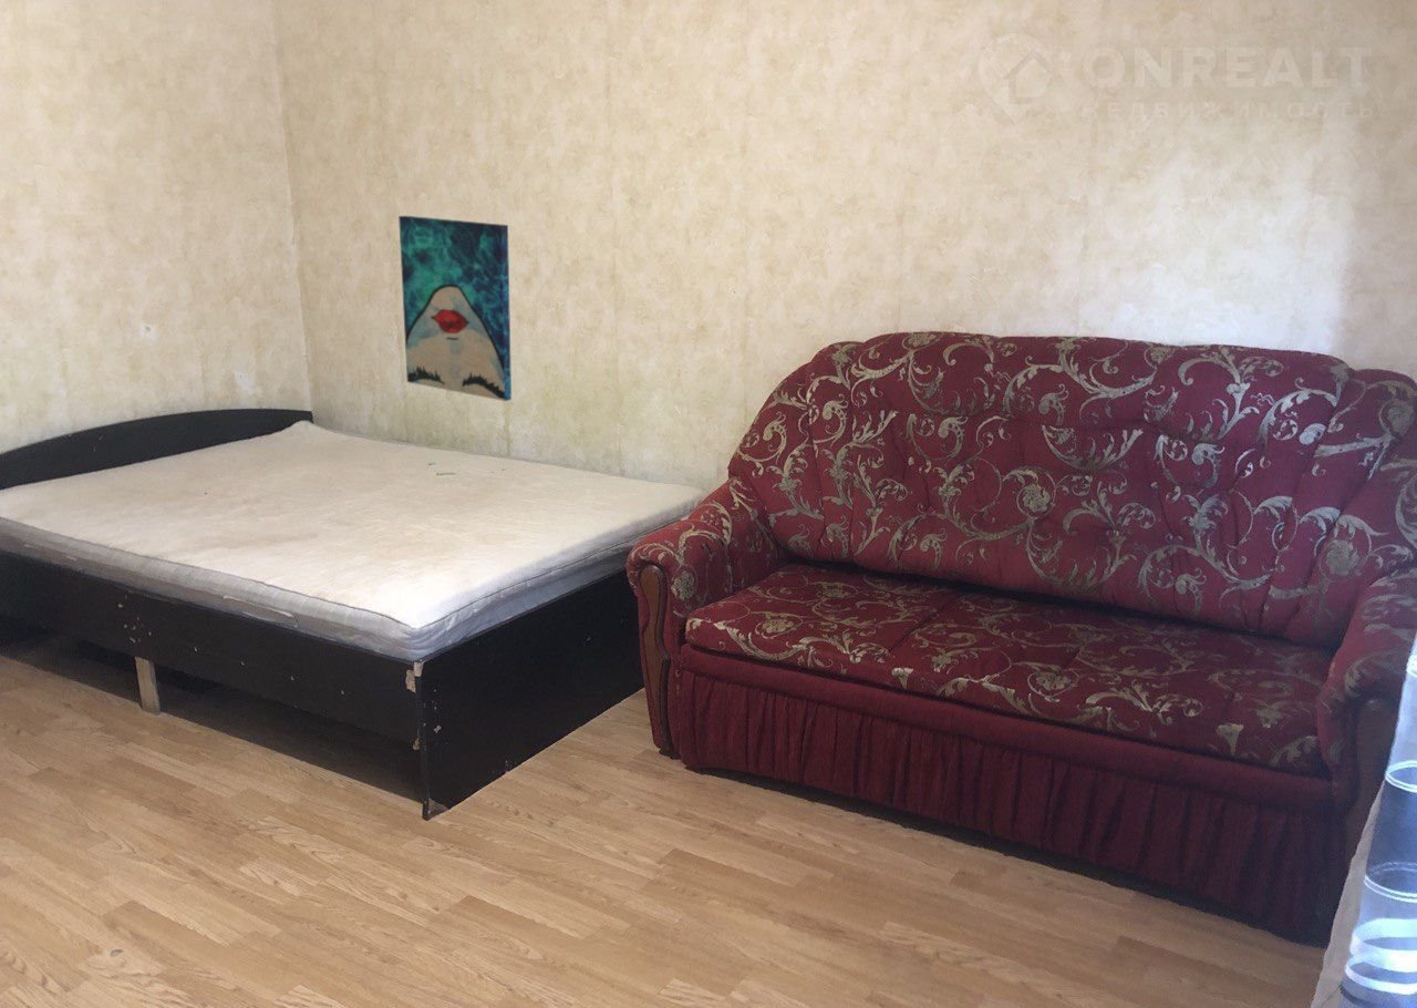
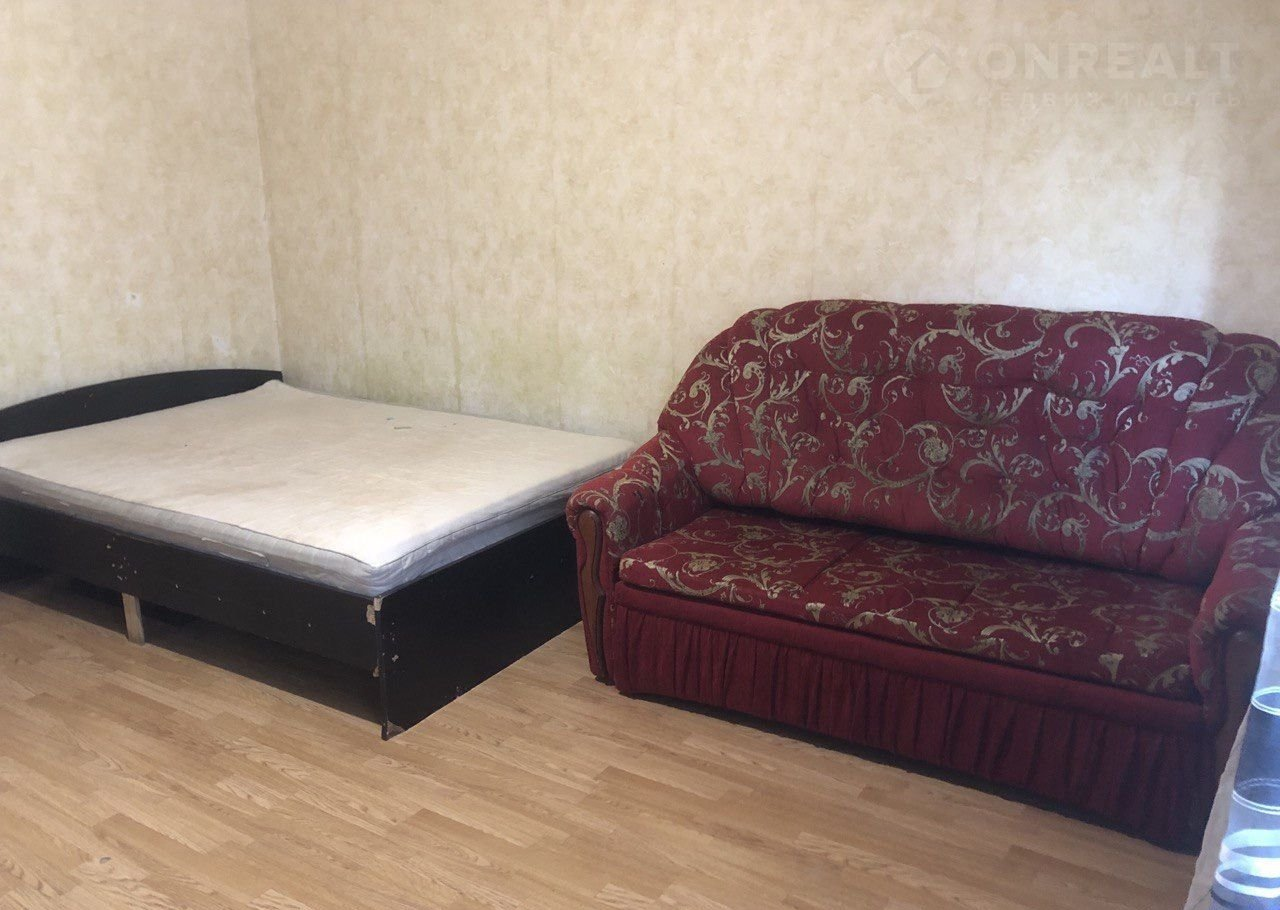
- wall art [397,215,513,402]
